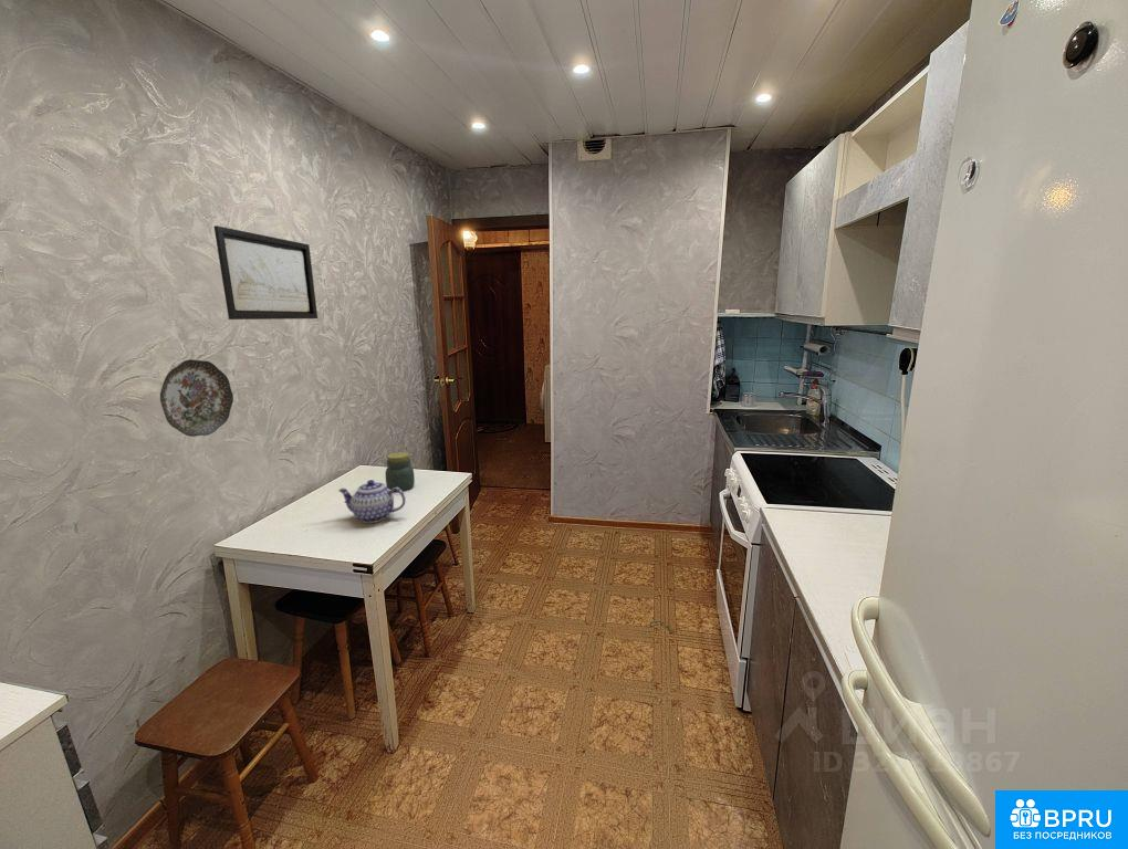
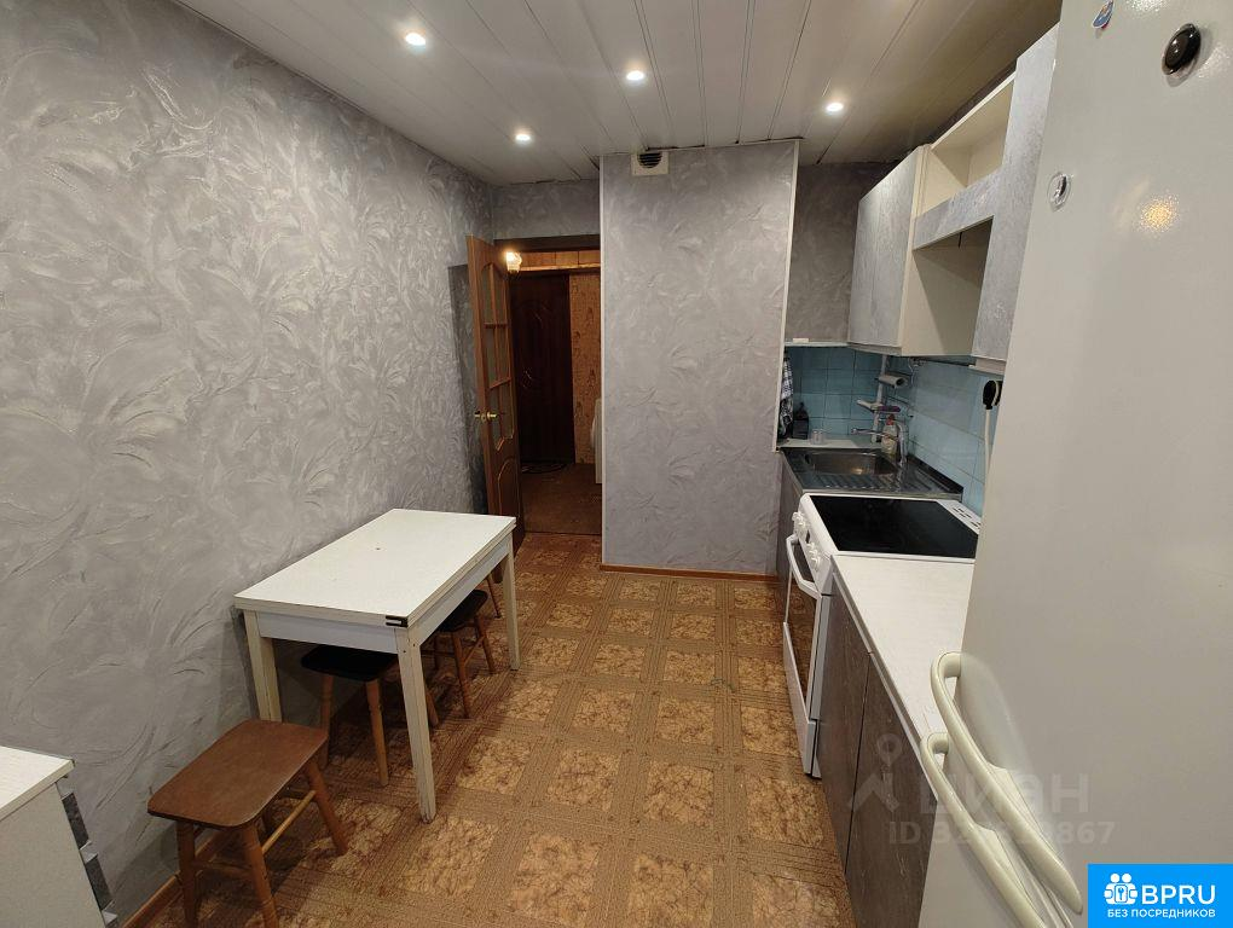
- jar [385,451,416,492]
- teapot [337,479,407,524]
- wall art [213,224,318,321]
- decorative plate [159,358,234,438]
